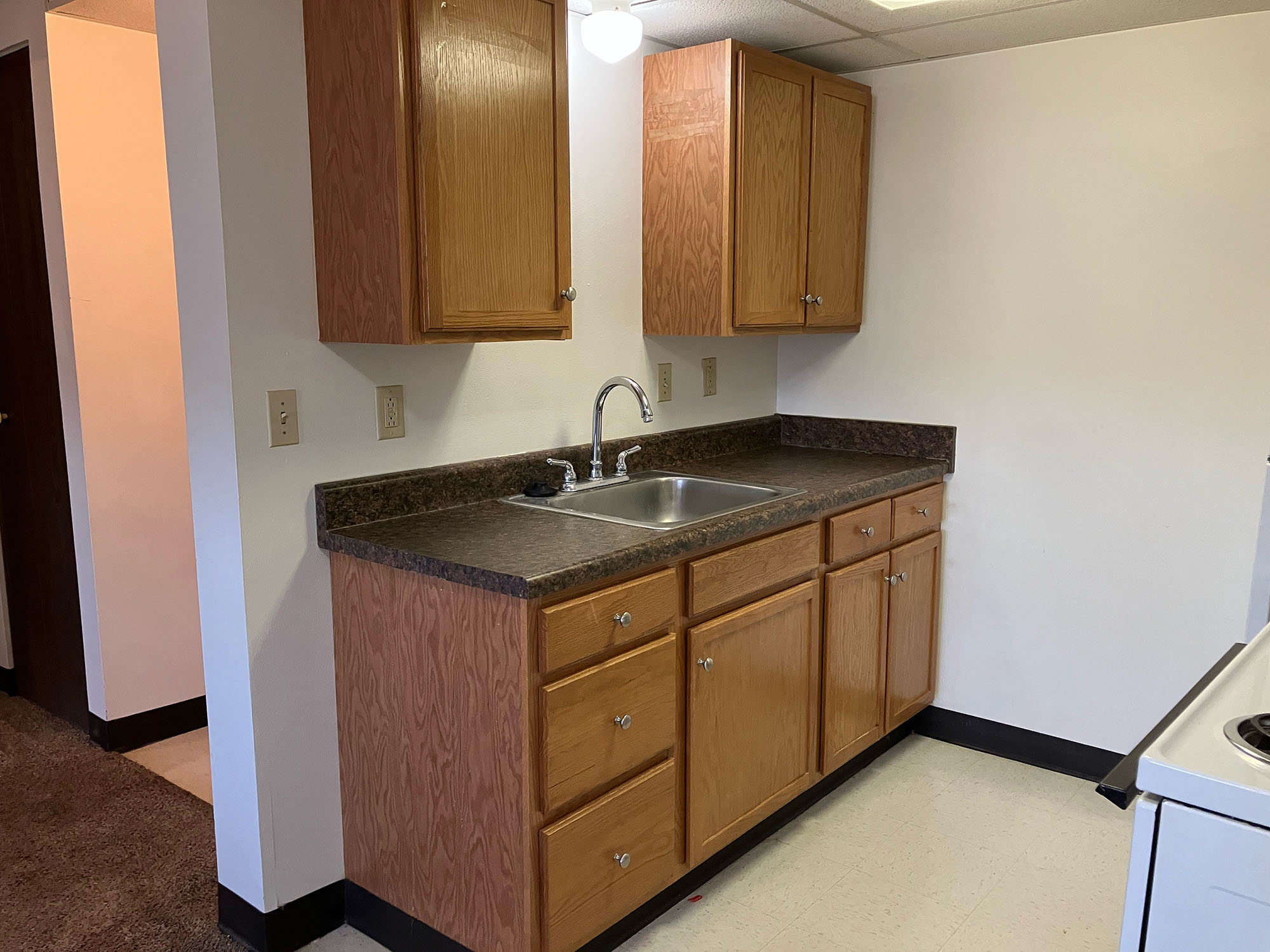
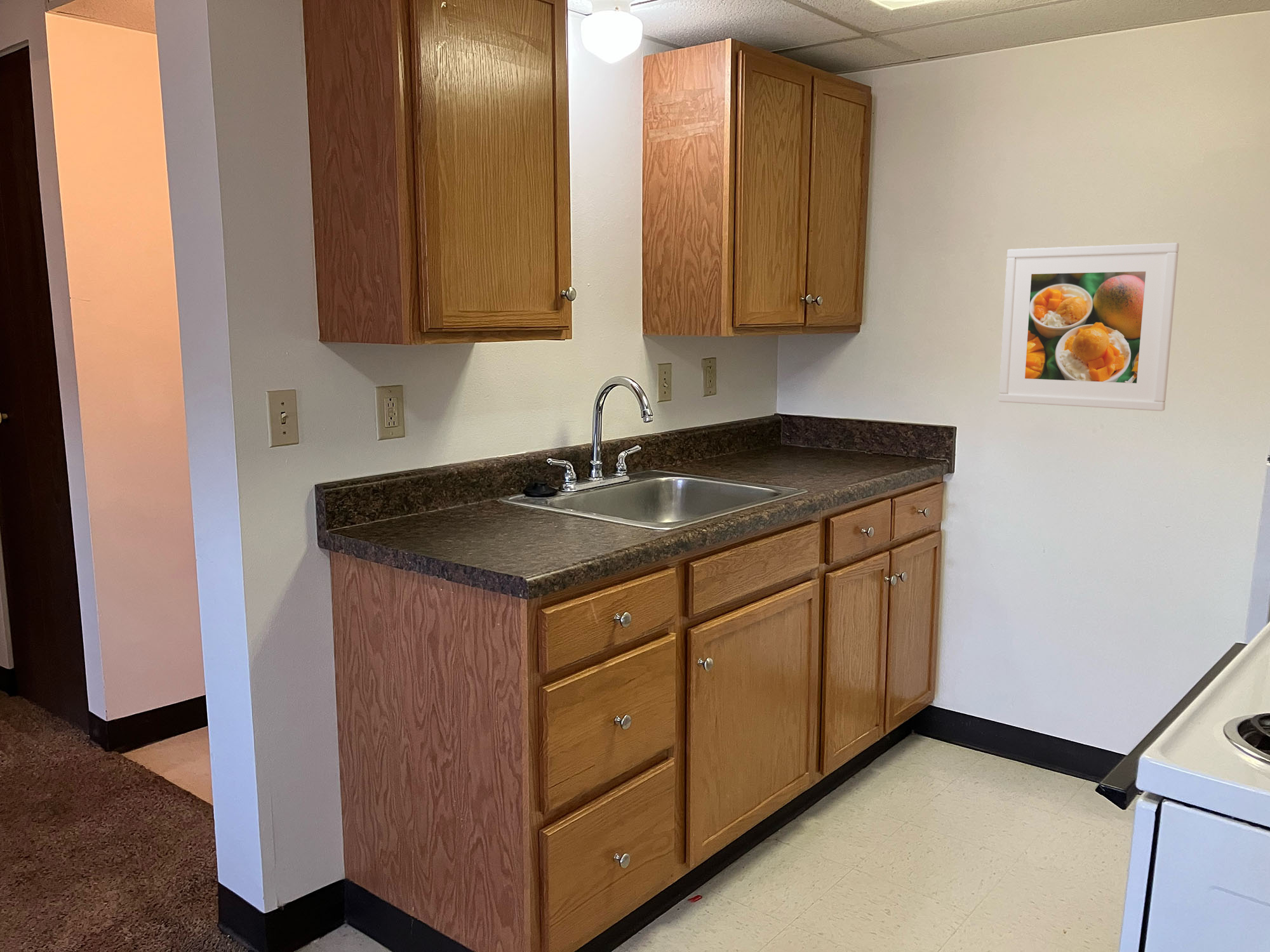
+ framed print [998,242,1180,412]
